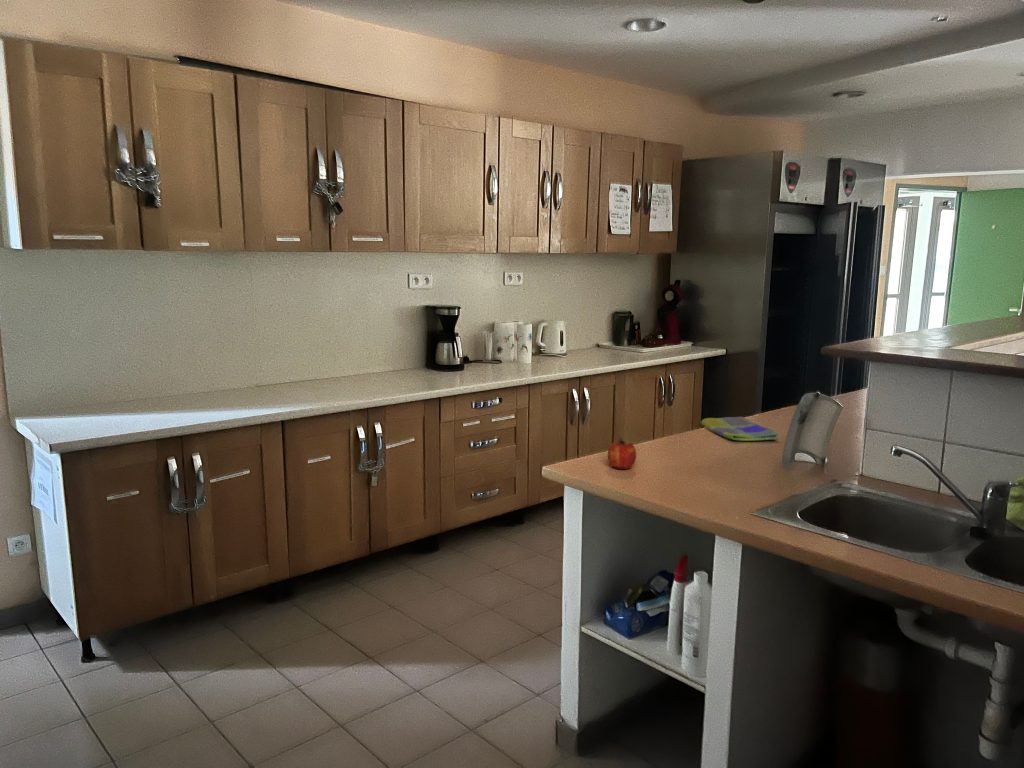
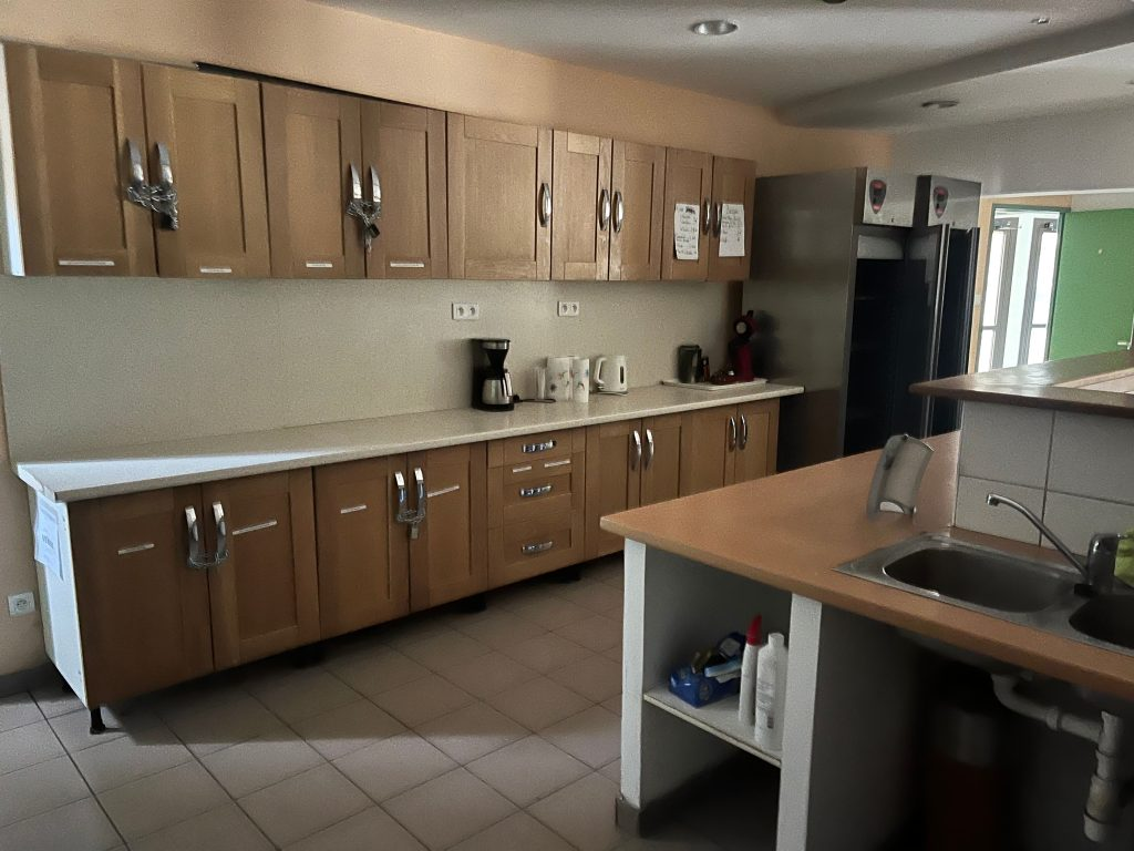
- dish towel [700,416,779,442]
- fruit [607,437,637,470]
